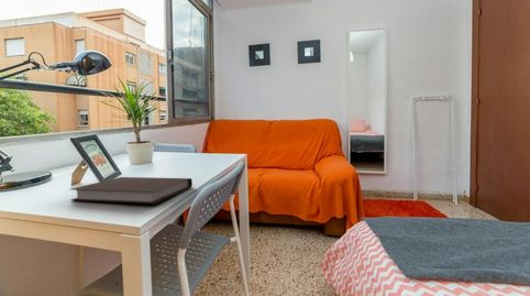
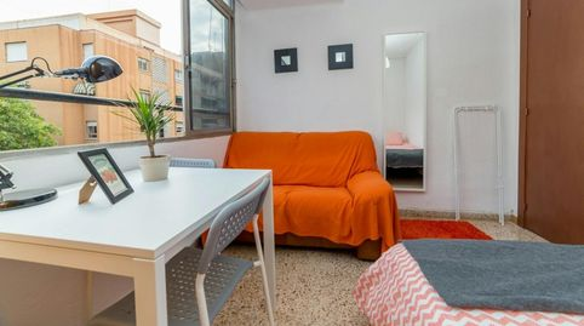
- notebook [69,176,194,205]
